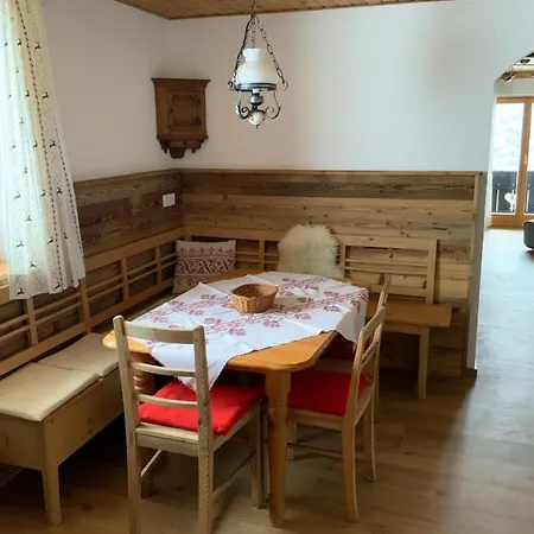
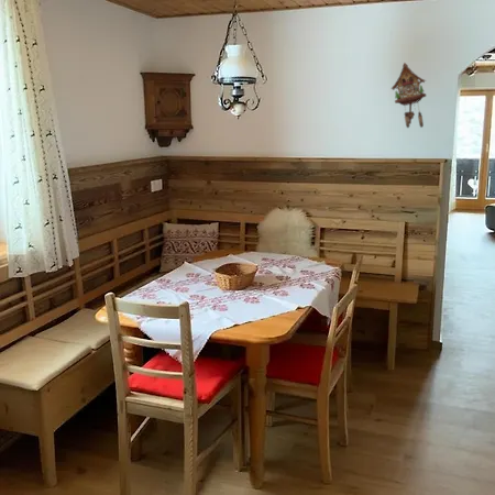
+ cuckoo clock [391,62,427,129]
